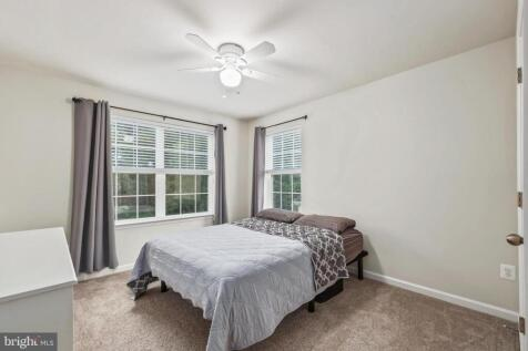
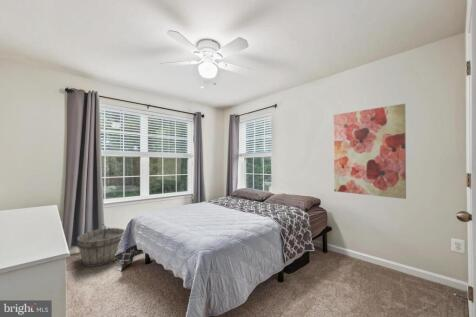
+ wall art [333,103,407,200]
+ wooden bucket [76,223,126,268]
